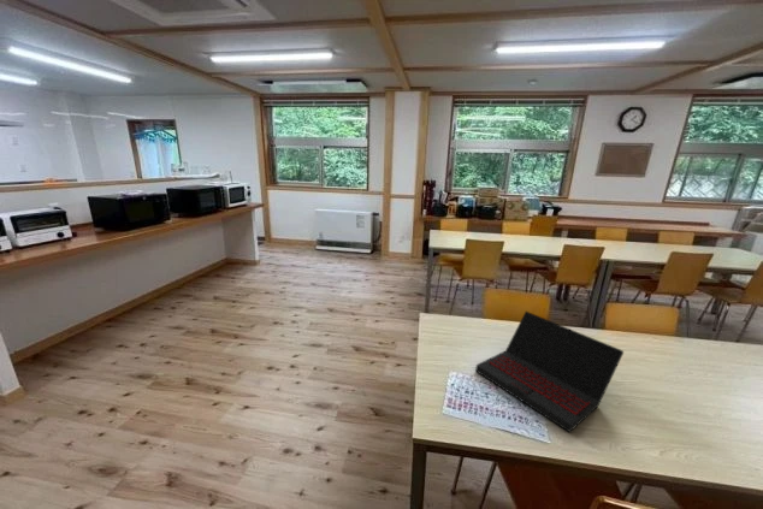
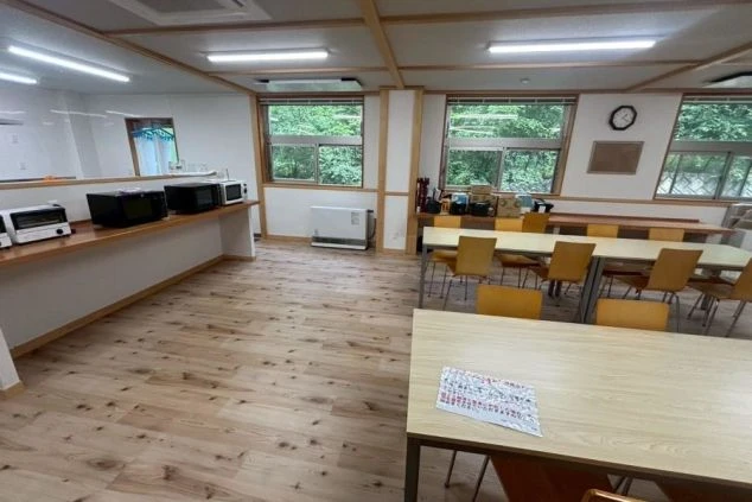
- laptop [474,310,625,433]
